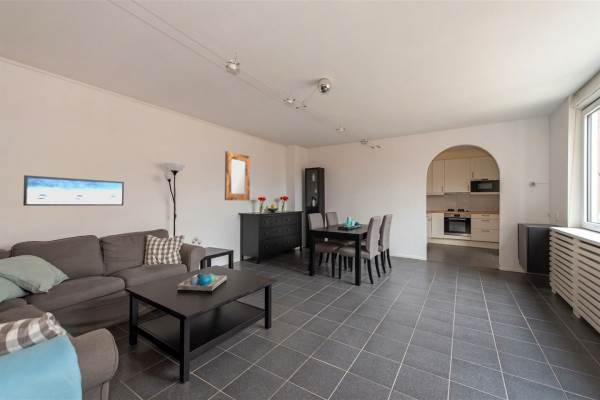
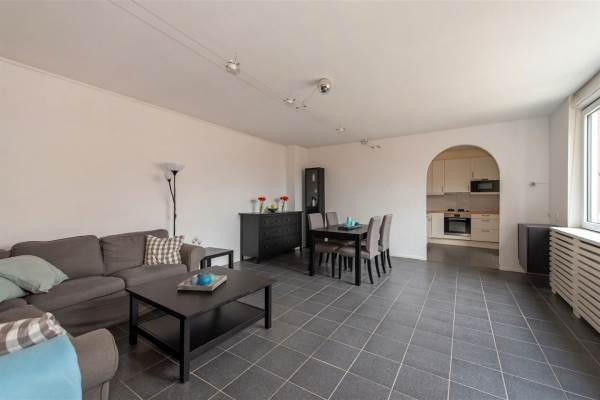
- home mirror [224,150,251,202]
- wall art [22,174,125,207]
